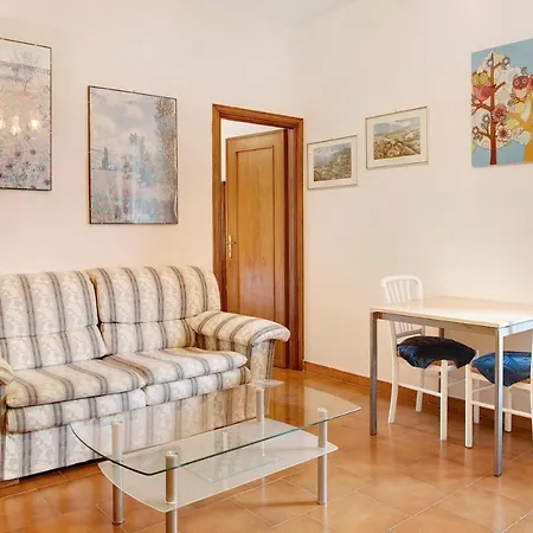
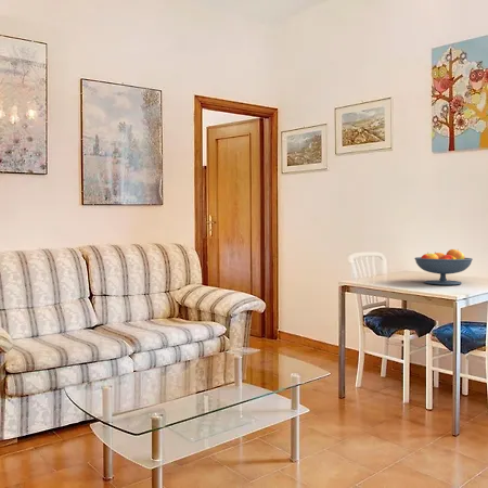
+ fruit bowl [413,248,474,285]
